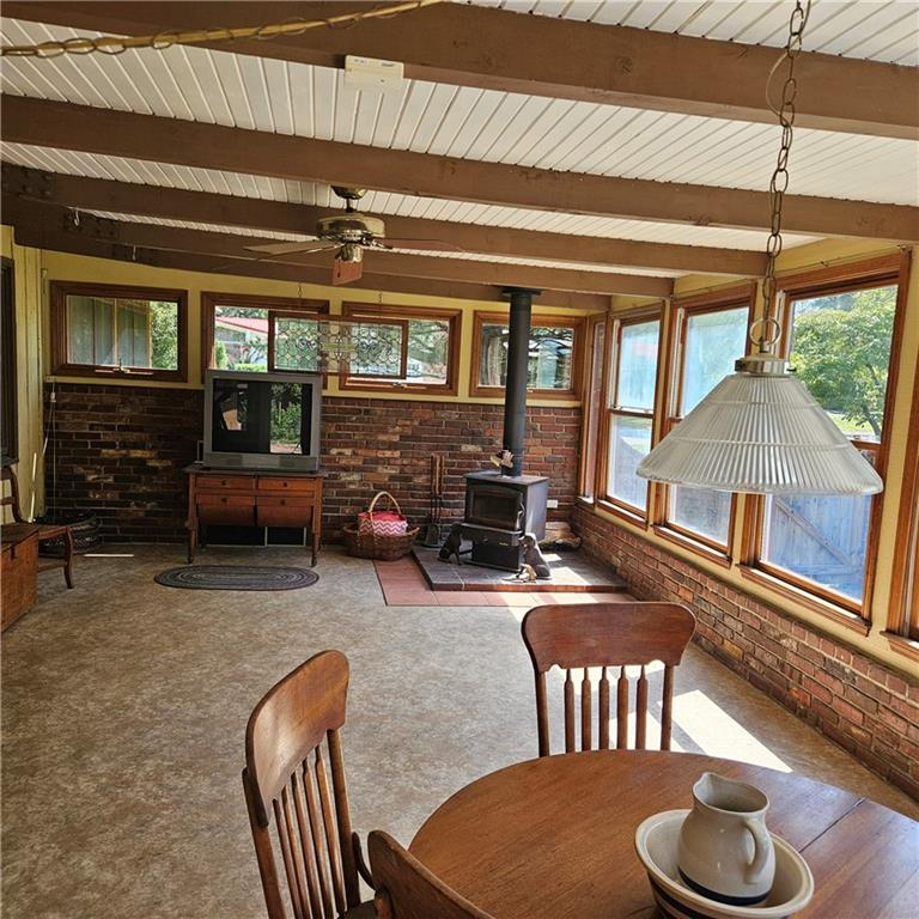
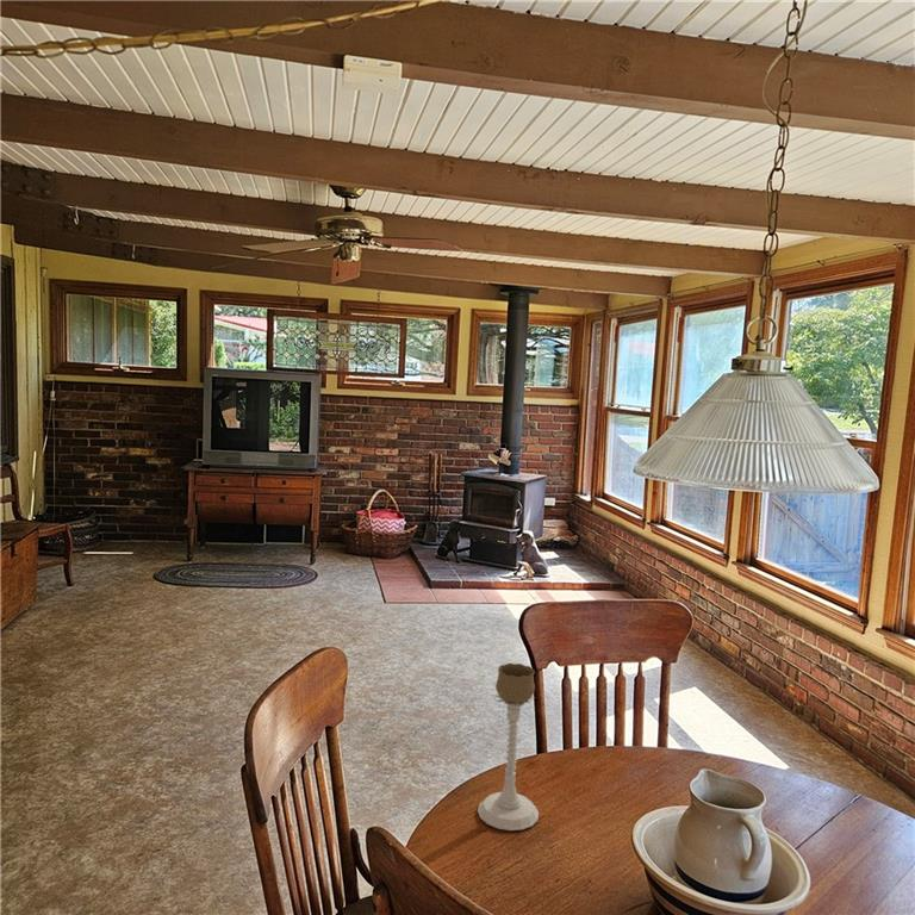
+ candle holder [477,662,540,832]
